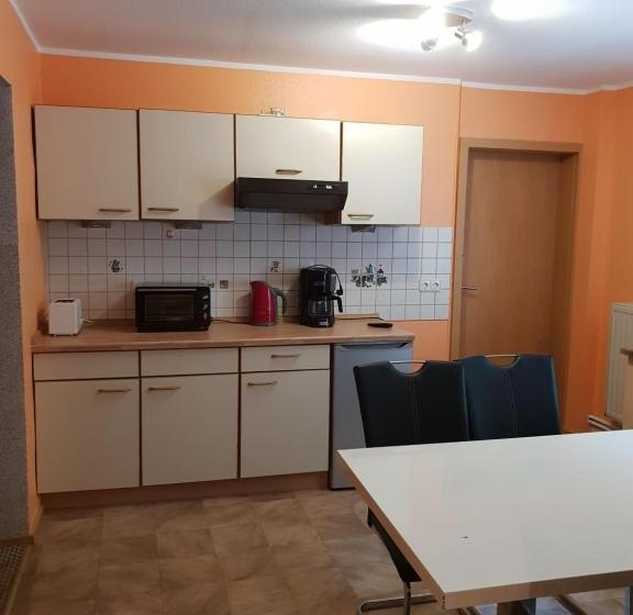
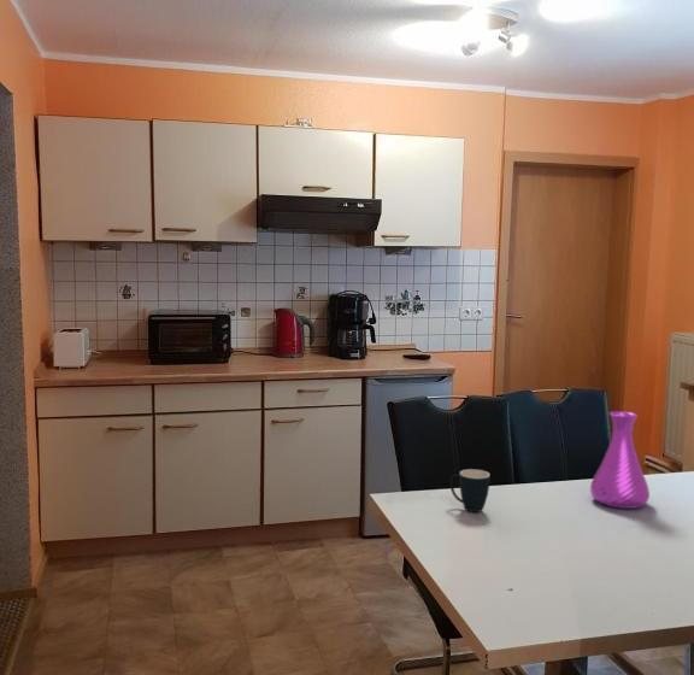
+ vase [589,410,651,510]
+ mug [449,468,490,513]
